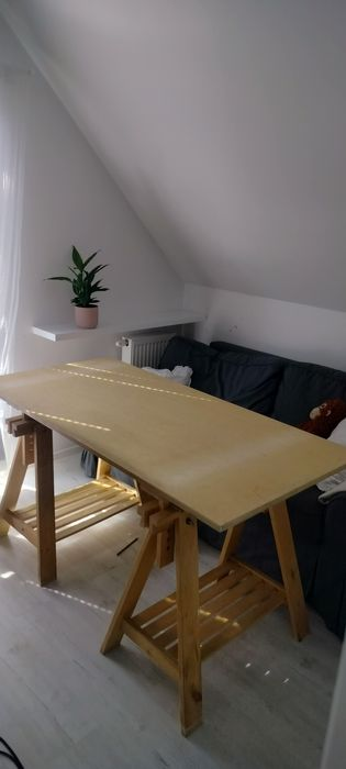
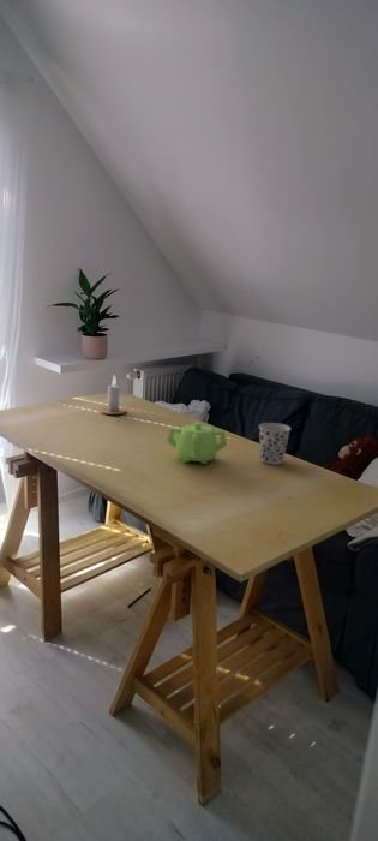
+ candle [100,374,127,416]
+ cup [258,422,292,465]
+ teapot [166,422,228,465]
